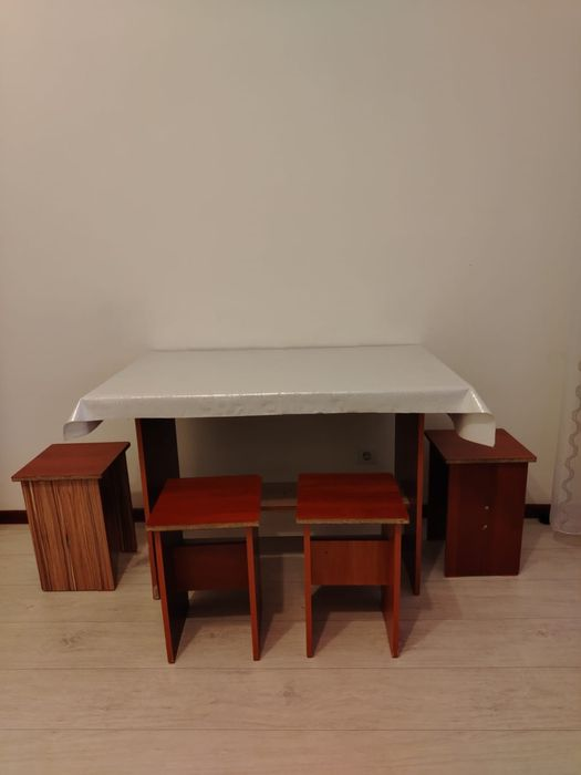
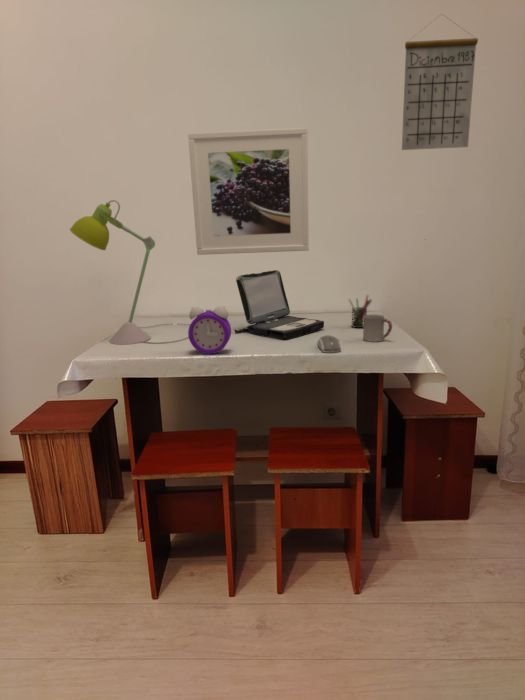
+ laptop [234,269,325,340]
+ pen holder [347,294,373,329]
+ desk lamp [69,199,190,346]
+ alarm clock [187,306,232,355]
+ cup [362,314,393,343]
+ computer mouse [316,334,342,354]
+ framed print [187,127,310,256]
+ calendar [401,13,479,151]
